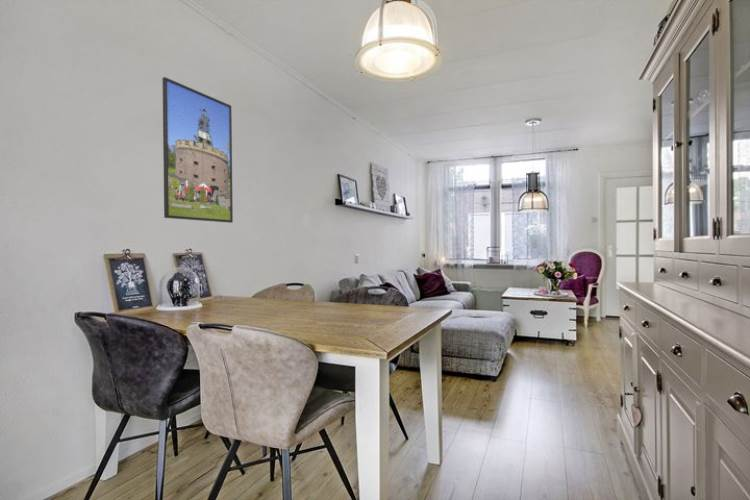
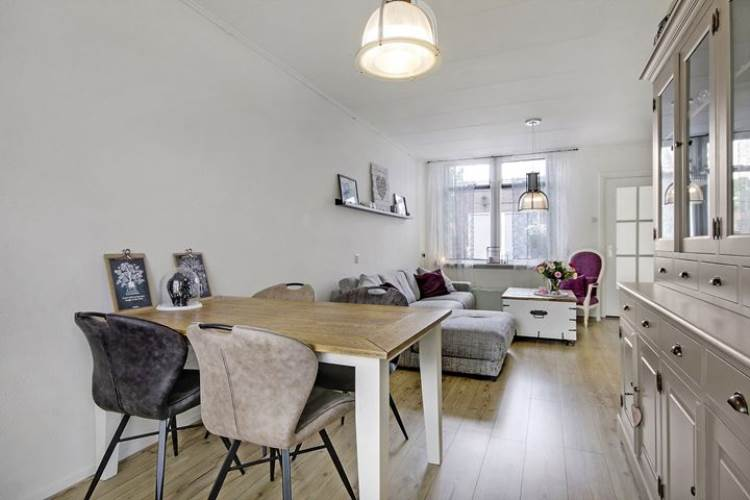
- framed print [161,76,234,224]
